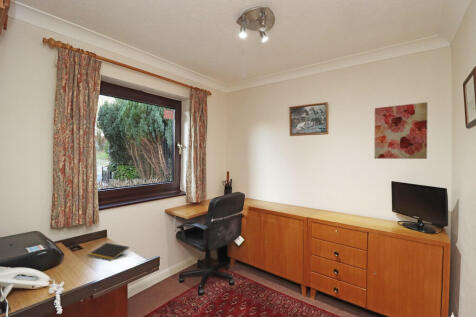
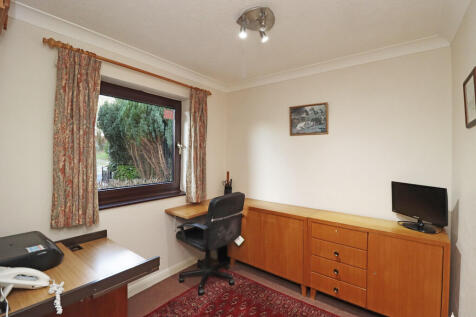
- wall art [373,101,428,160]
- notepad [86,242,130,262]
